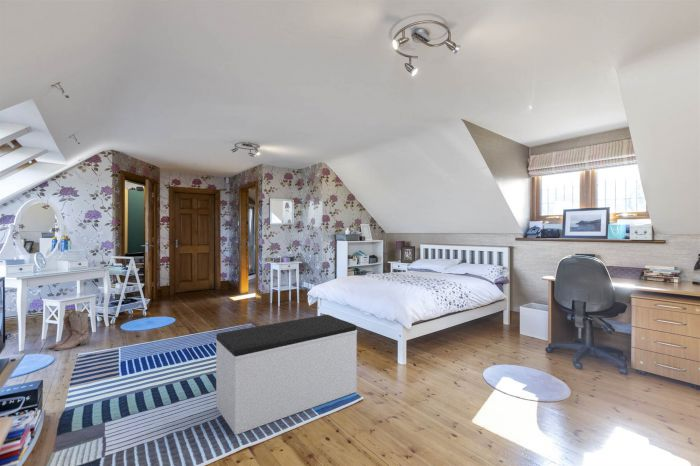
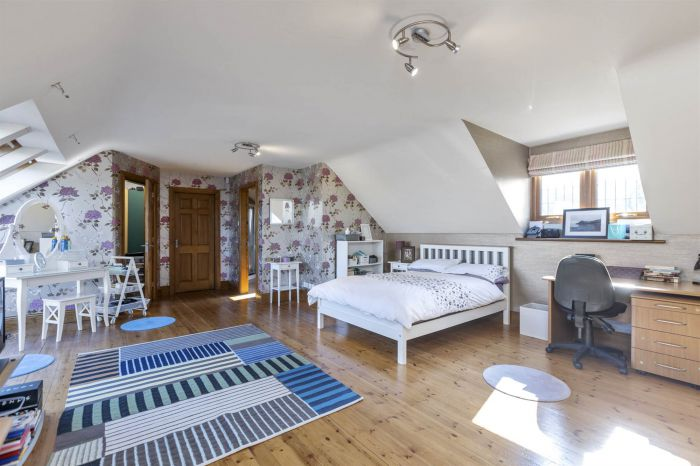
- boots [48,309,90,352]
- bench [215,314,358,436]
